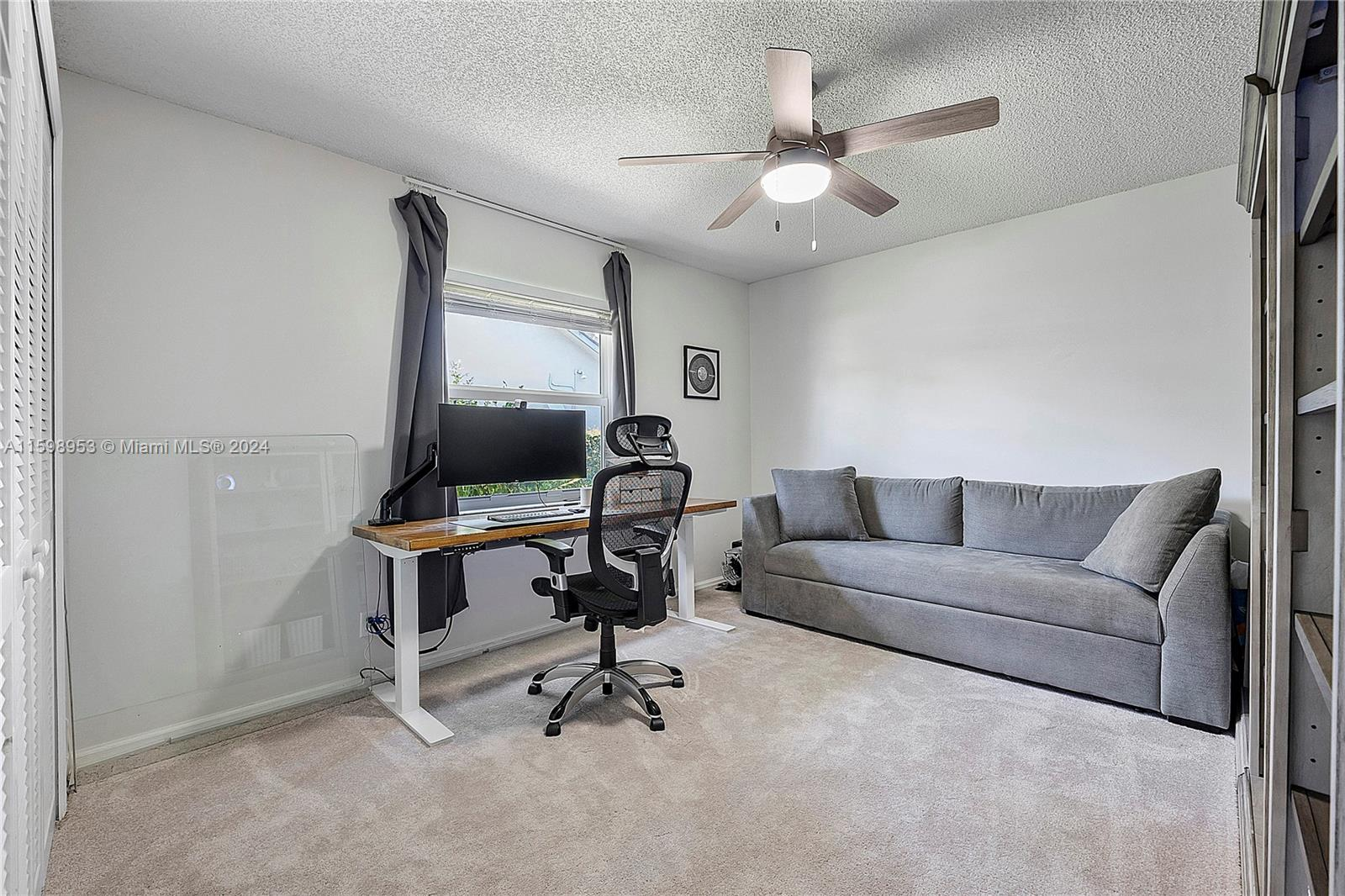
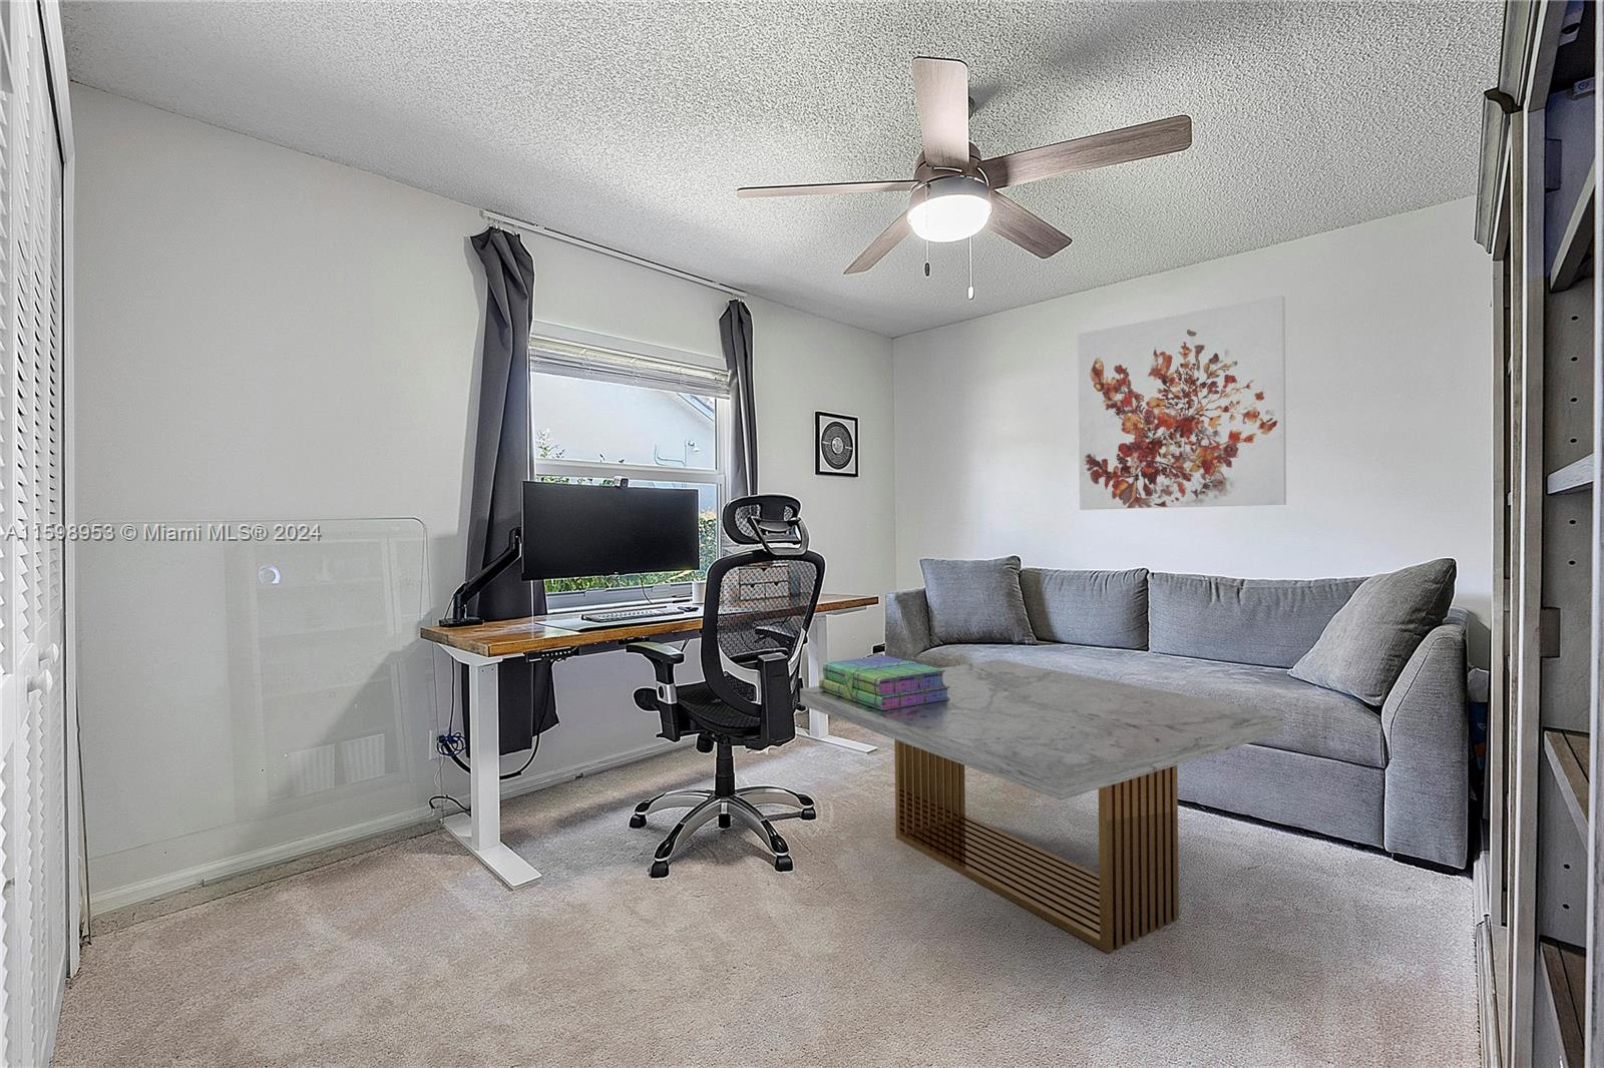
+ stack of books [818,656,950,710]
+ coffee table [799,658,1284,954]
+ wall art [1077,294,1287,511]
